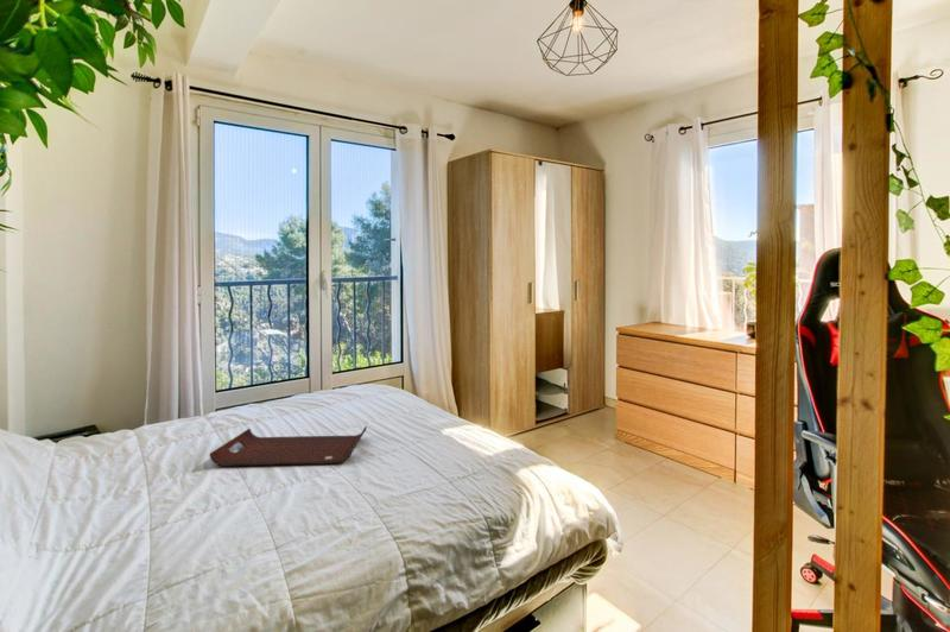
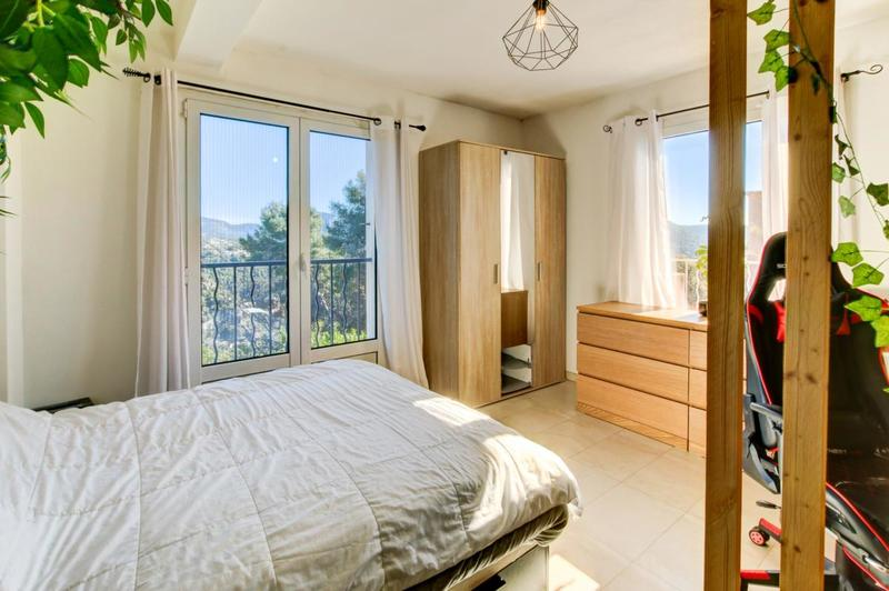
- serving tray [209,425,368,468]
